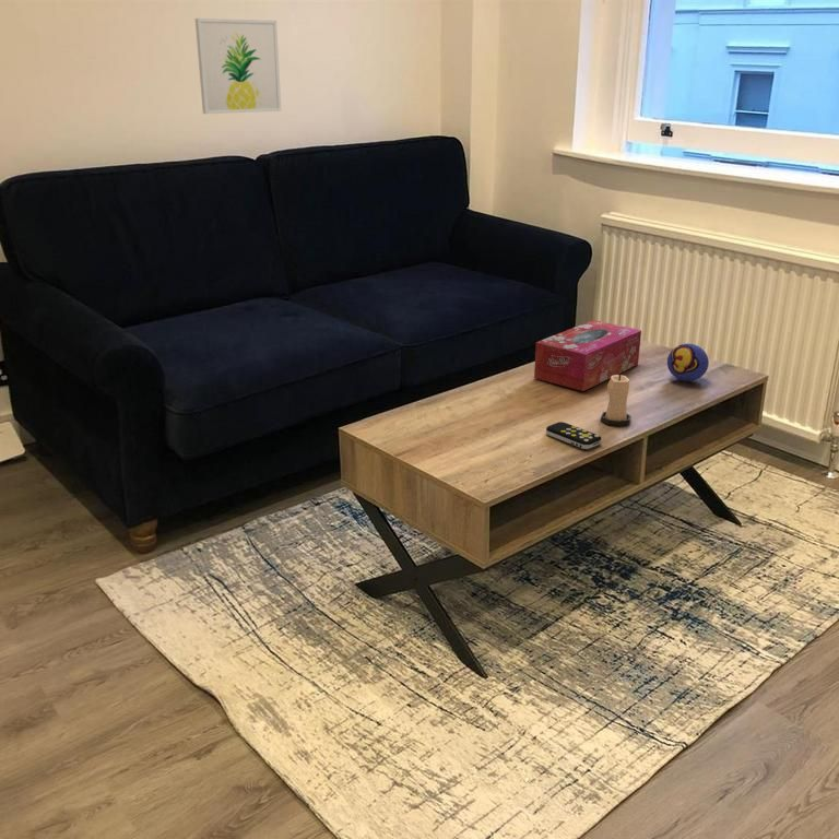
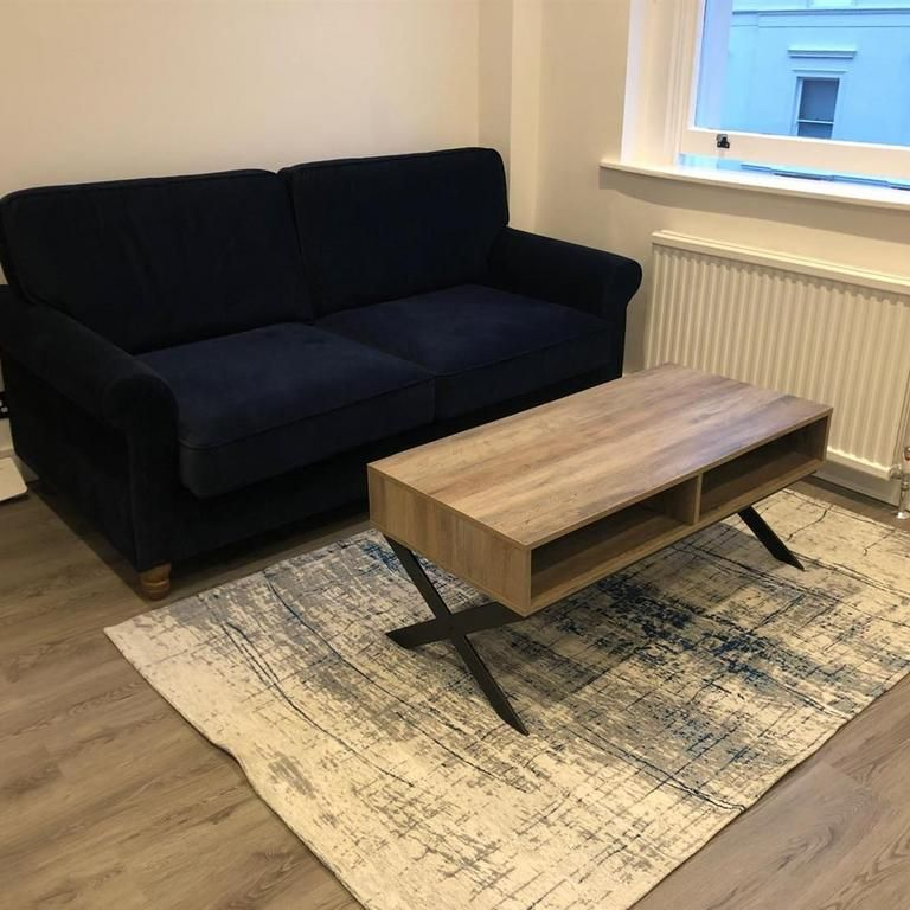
- tissue box [533,319,642,392]
- remote control [545,421,602,450]
- decorative ball [666,342,710,382]
- candle [600,373,633,427]
- wall art [194,17,282,115]
